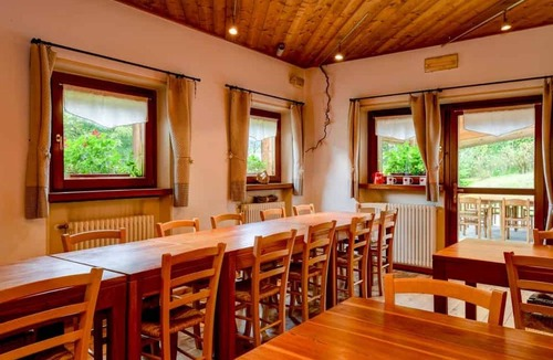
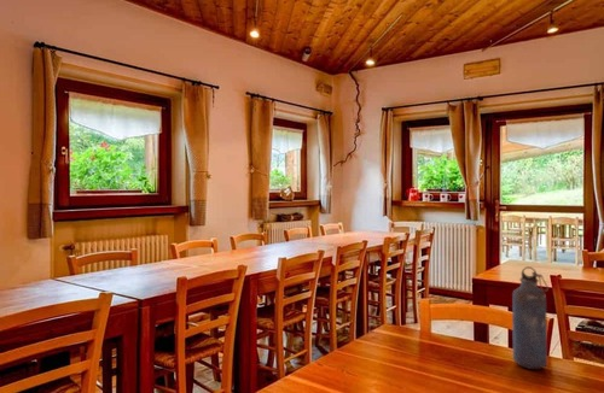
+ water bottle [511,265,550,370]
